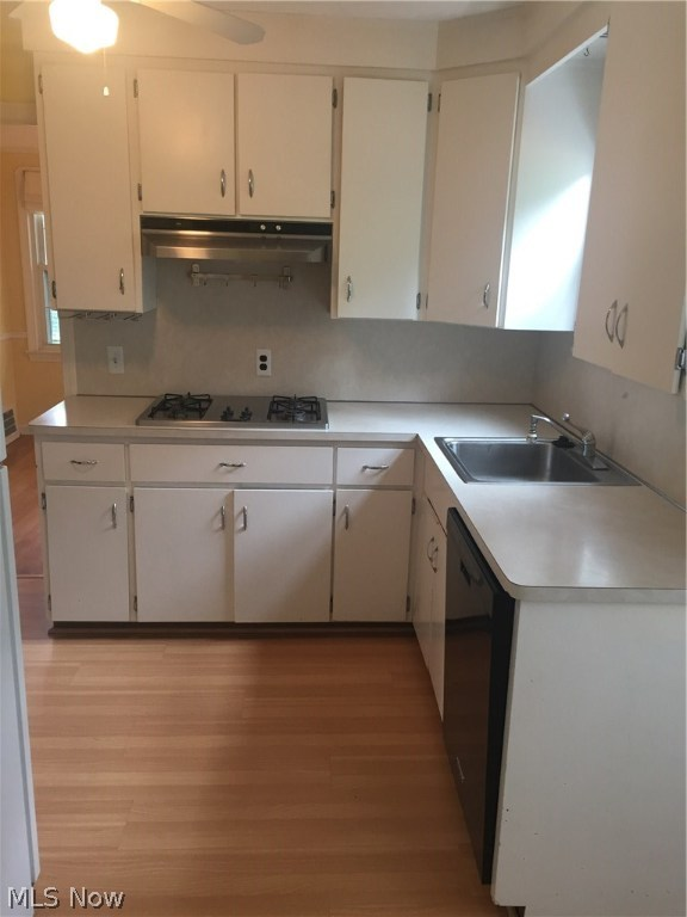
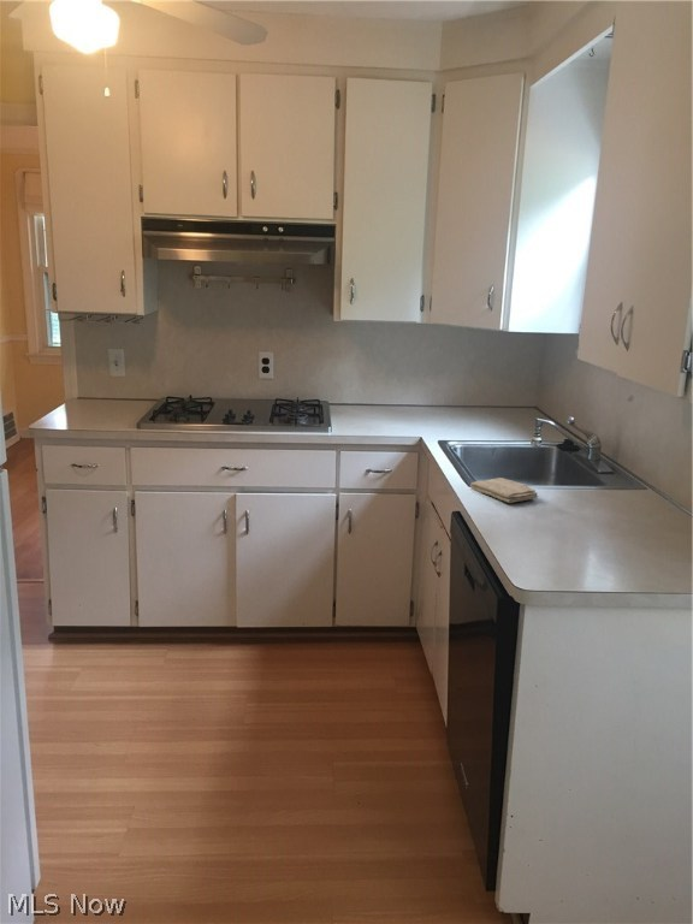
+ washcloth [469,476,539,504]
